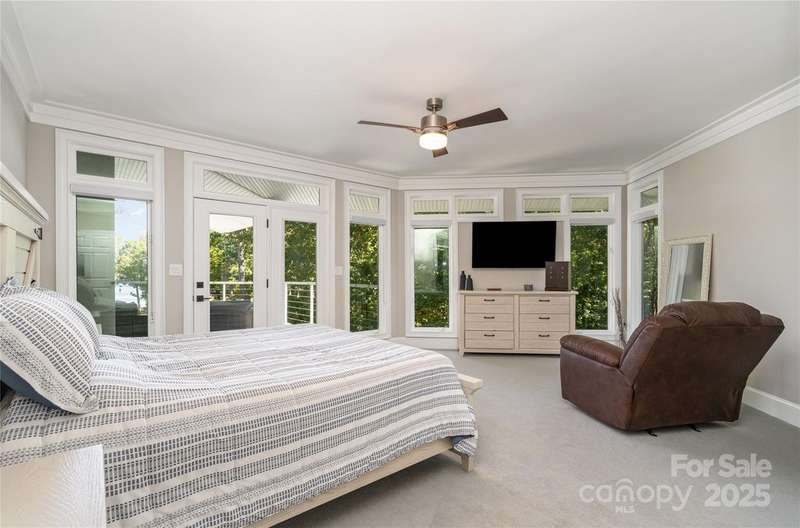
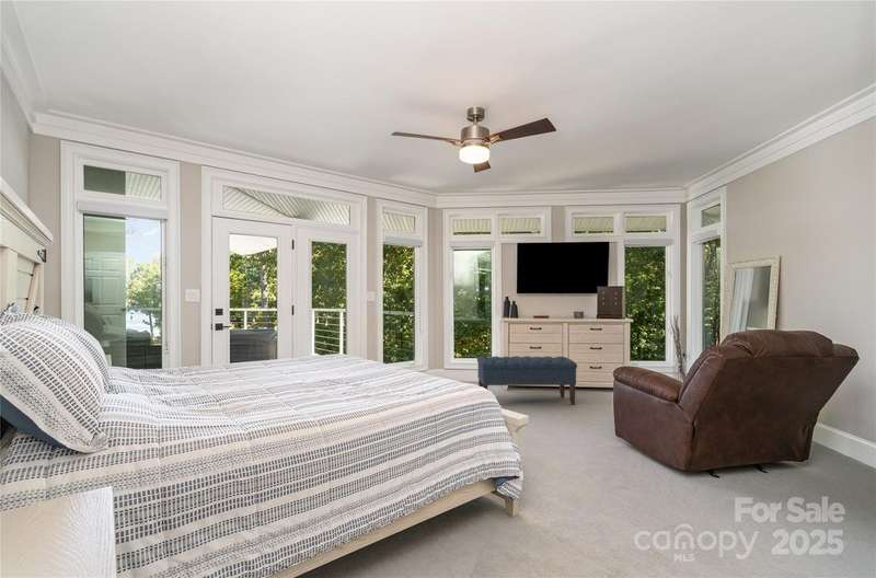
+ bench [476,355,578,406]
